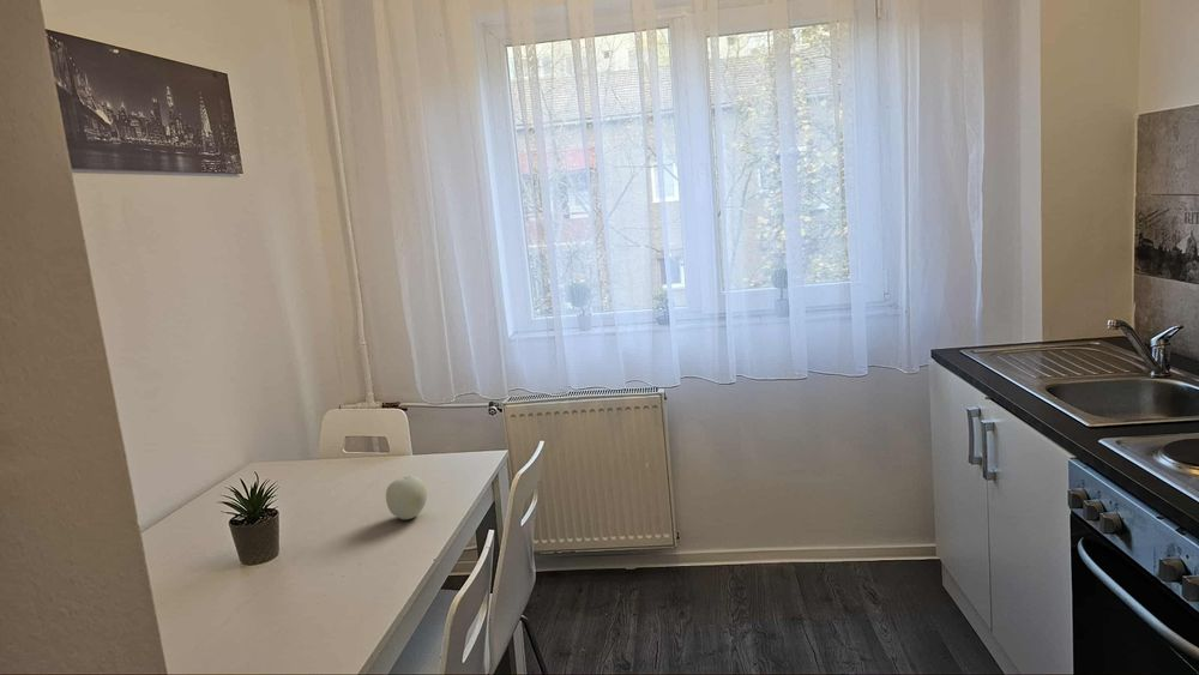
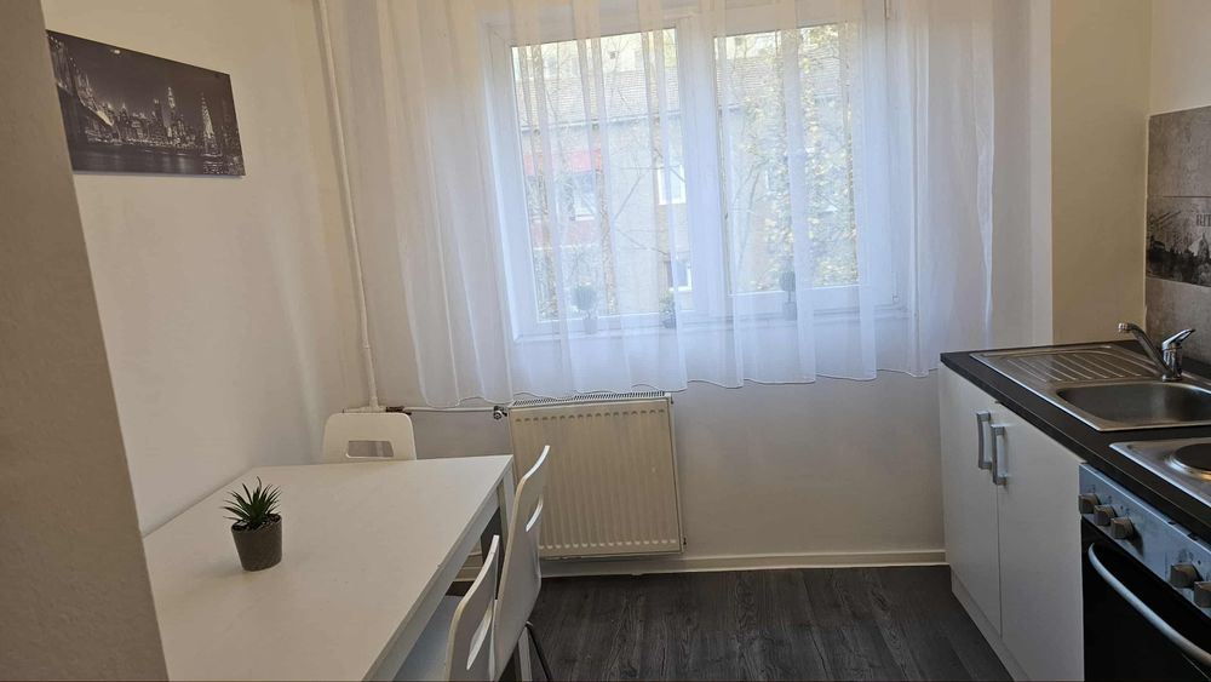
- fruit [385,475,428,520]
